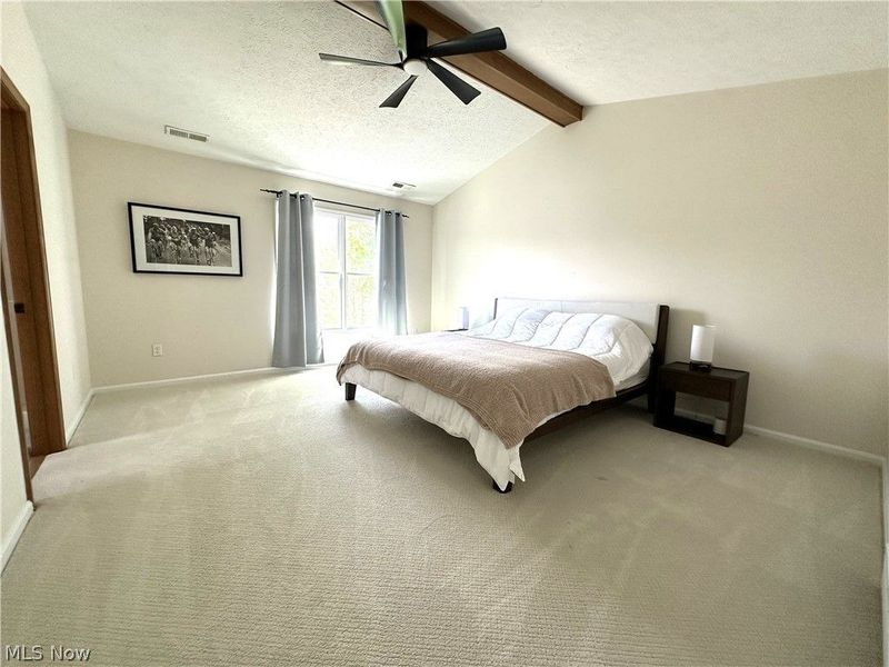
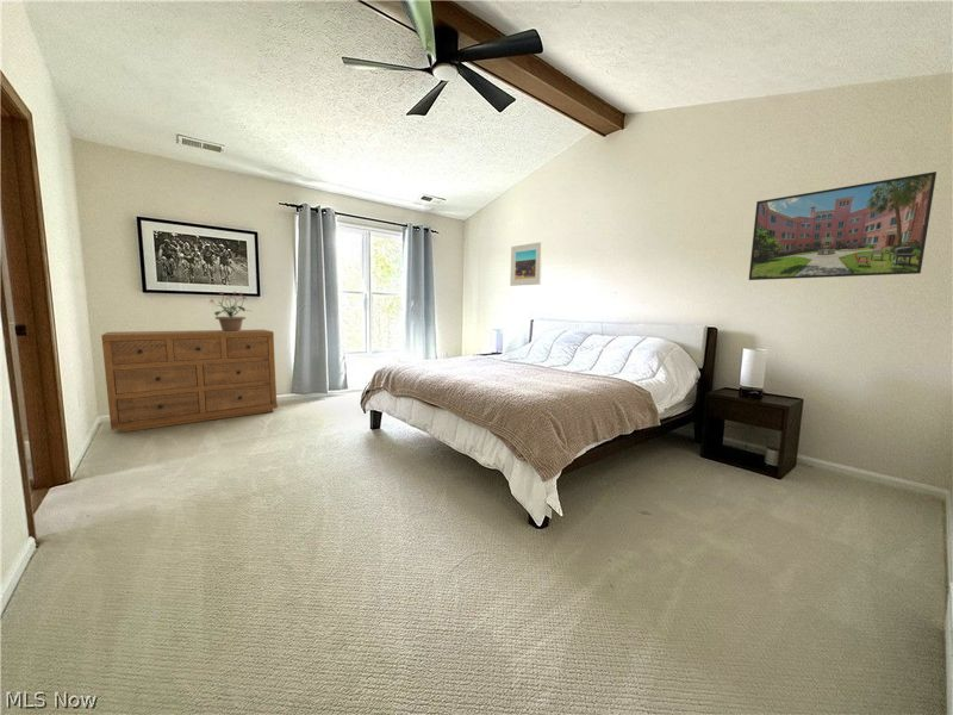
+ potted plant [208,290,251,332]
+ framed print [509,241,543,287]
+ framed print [748,170,938,281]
+ dresser [100,329,279,434]
